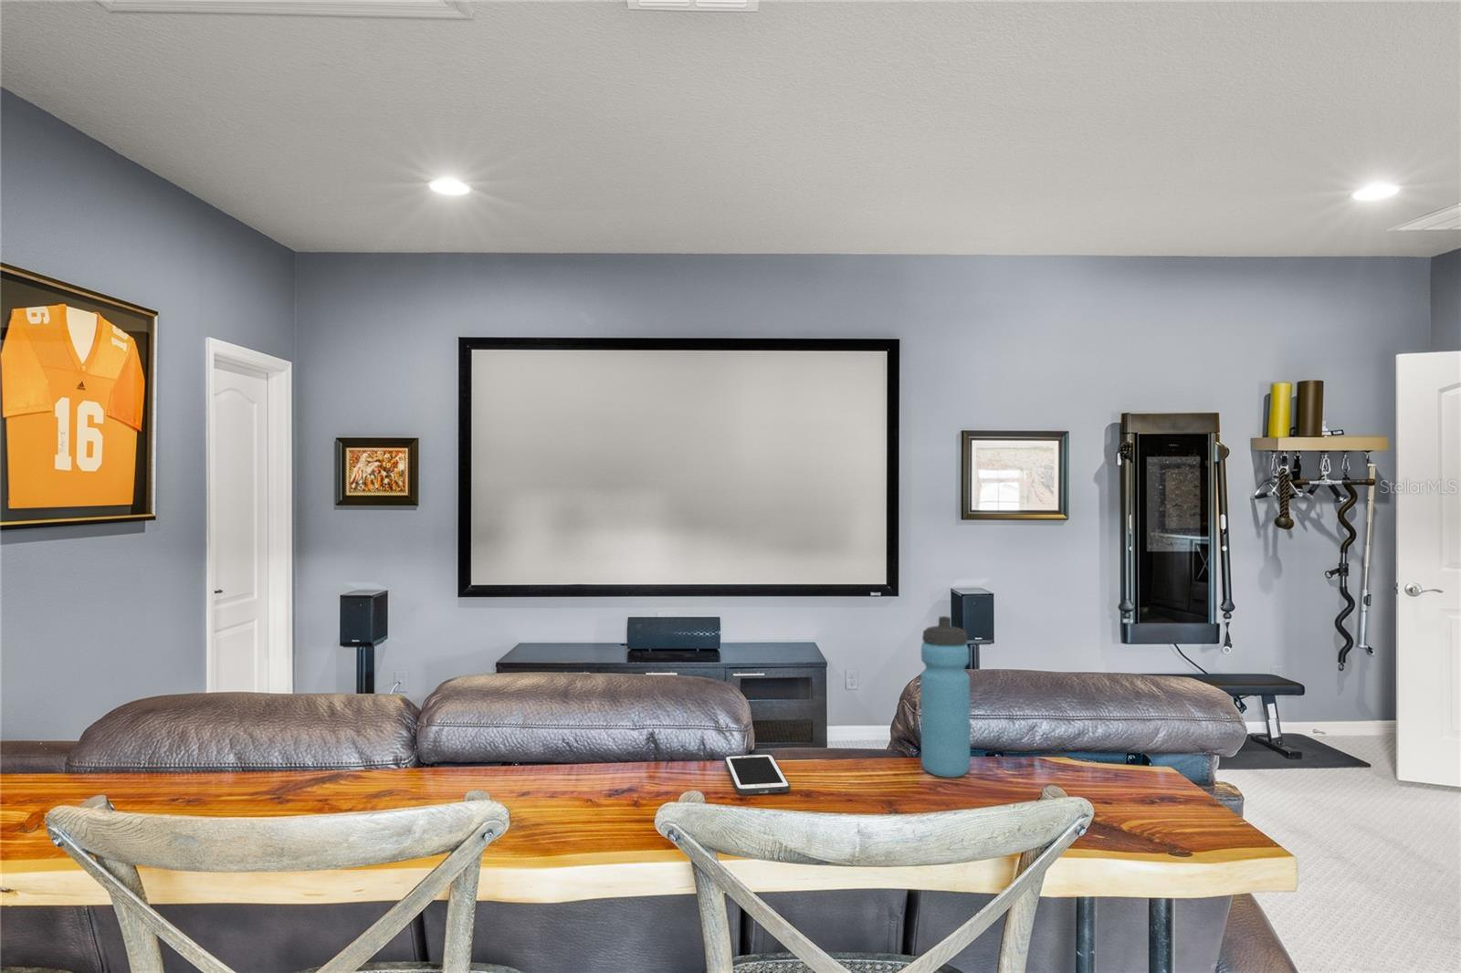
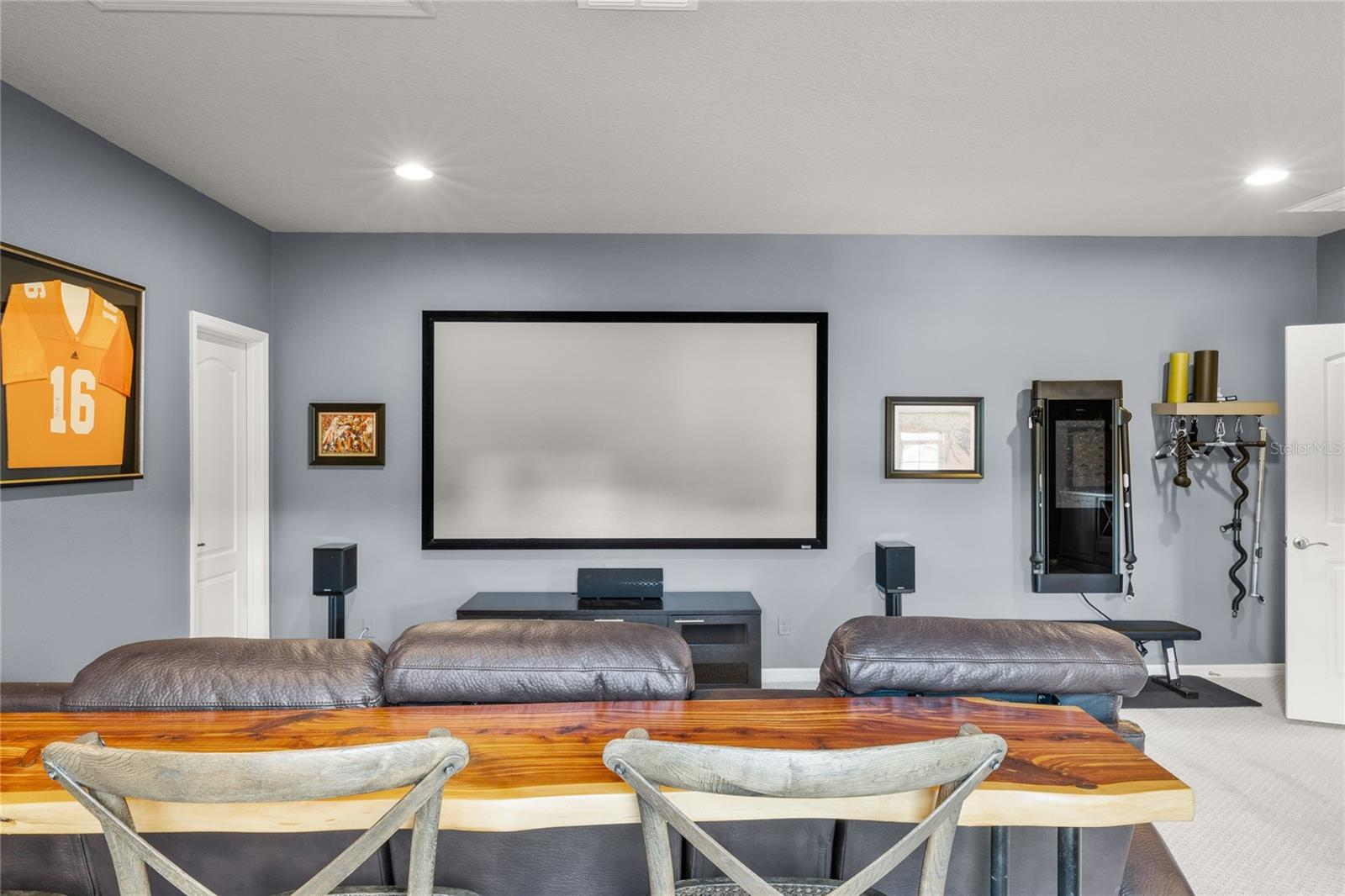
- water bottle [920,616,971,779]
- cell phone [725,753,791,796]
